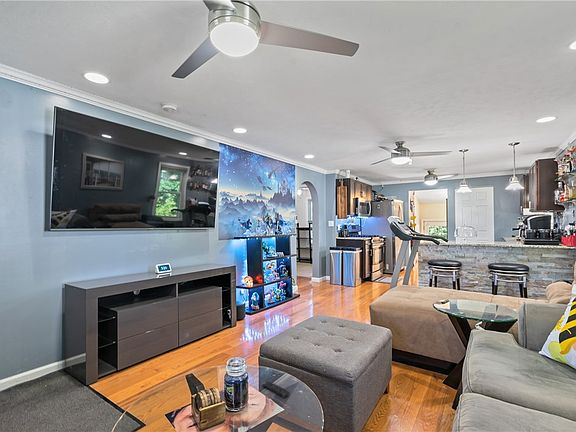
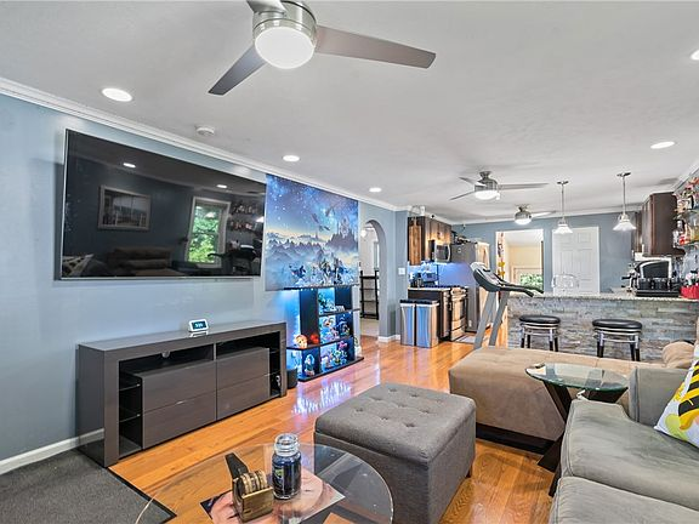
- remote control [262,381,290,399]
